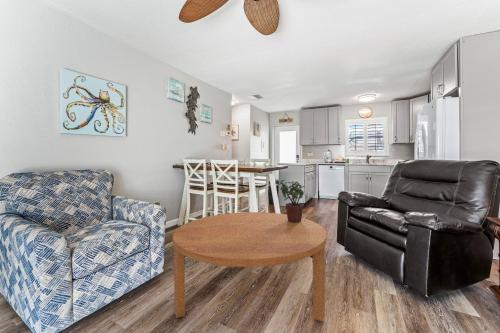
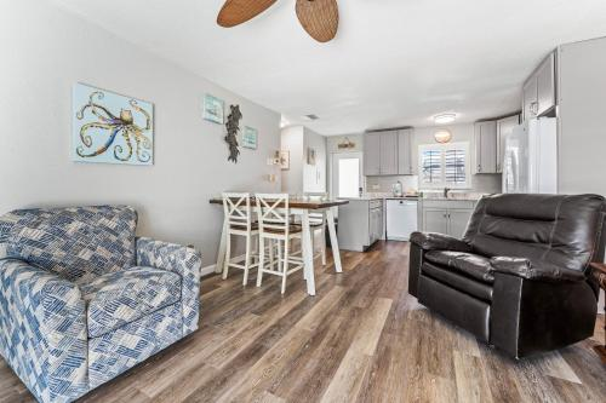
- potted plant [278,179,306,223]
- coffee table [172,211,328,322]
